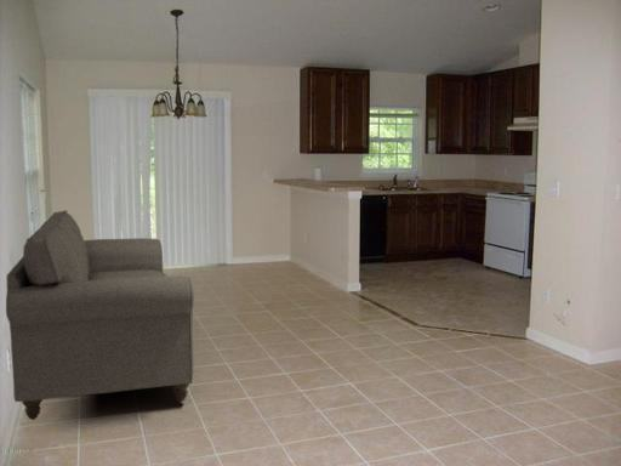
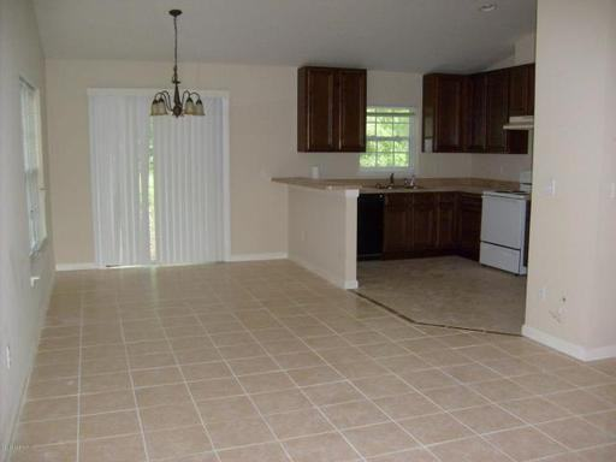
- sofa [5,209,195,421]
